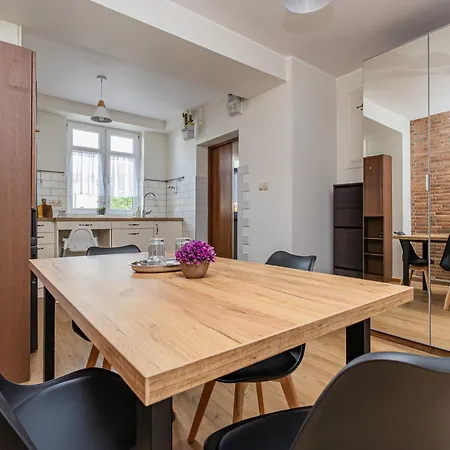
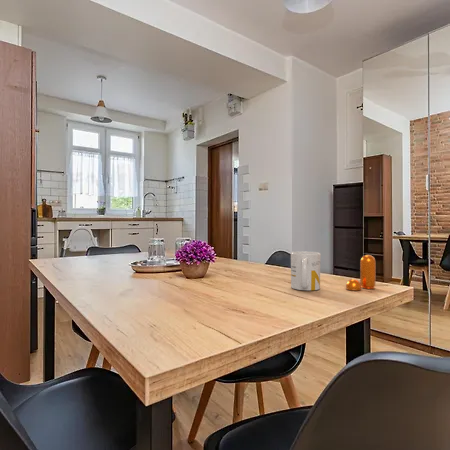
+ mug [290,251,322,291]
+ pepper shaker [345,254,376,292]
